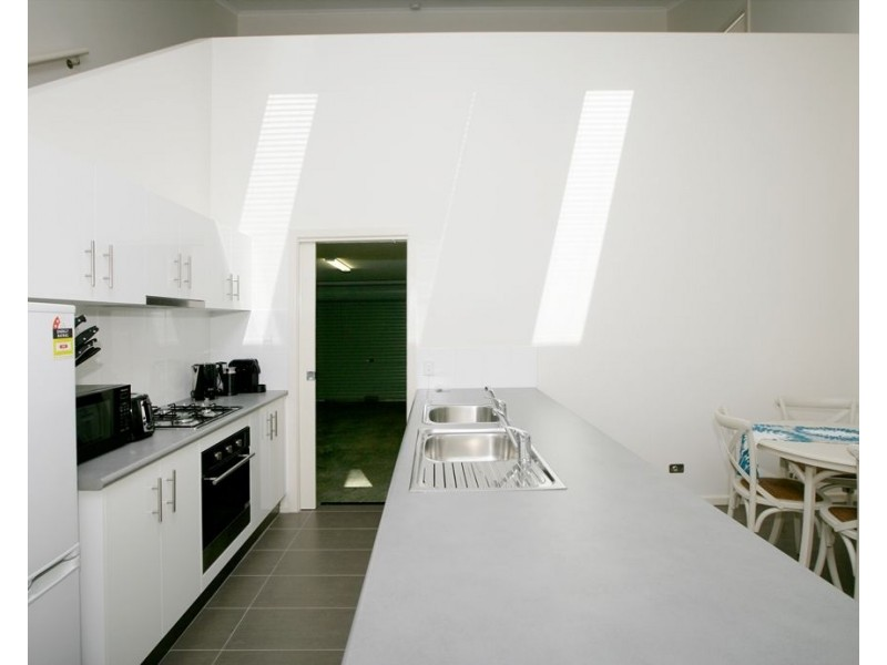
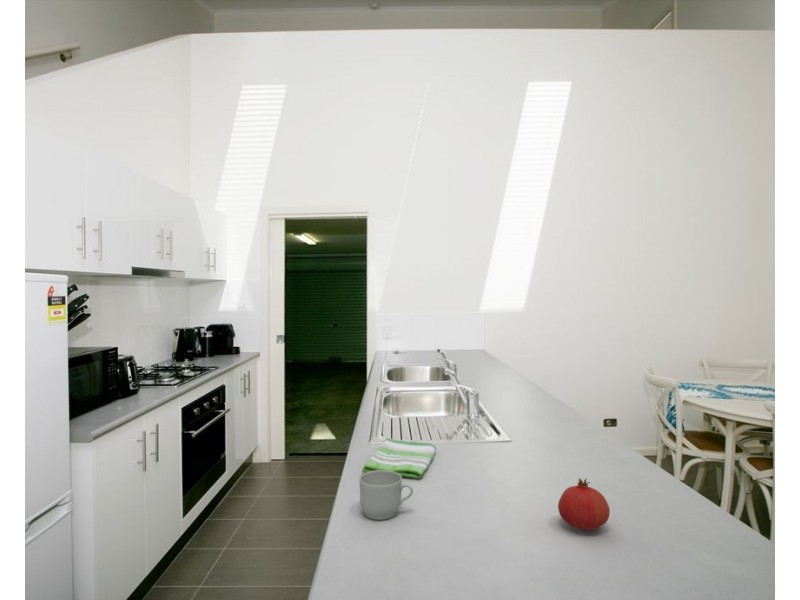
+ mug [359,470,414,521]
+ fruit [557,477,611,531]
+ dish towel [361,437,437,479]
